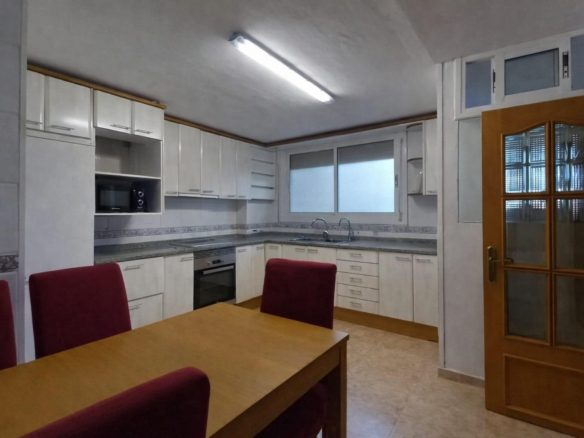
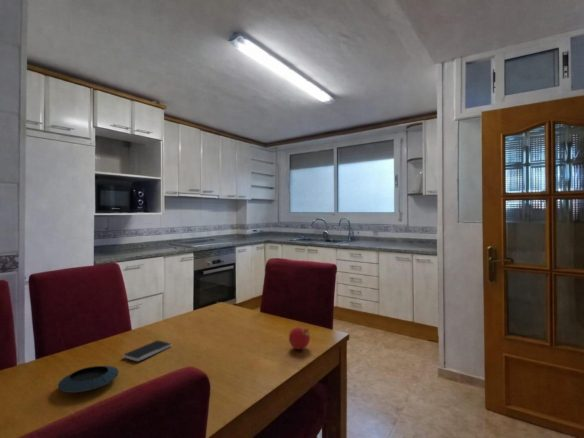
+ smartphone [123,339,173,362]
+ fruit [288,326,311,350]
+ saucer [57,365,119,394]
